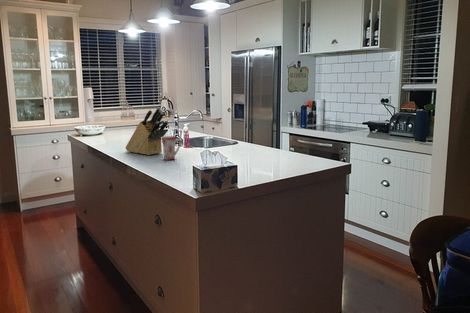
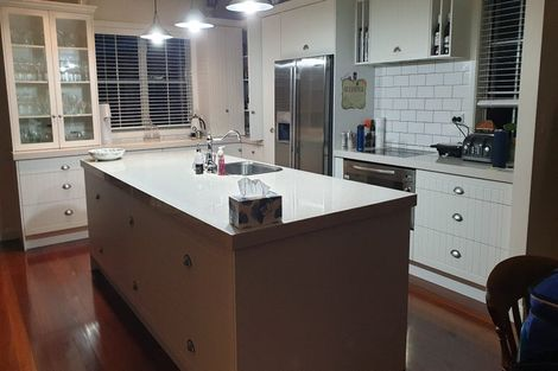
- mug [161,135,183,161]
- knife block [124,106,169,156]
